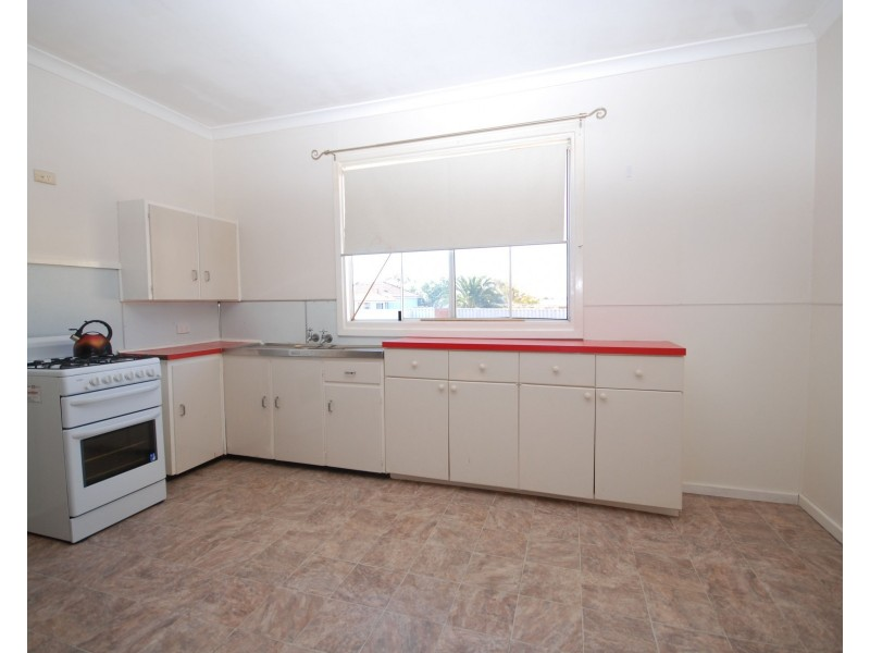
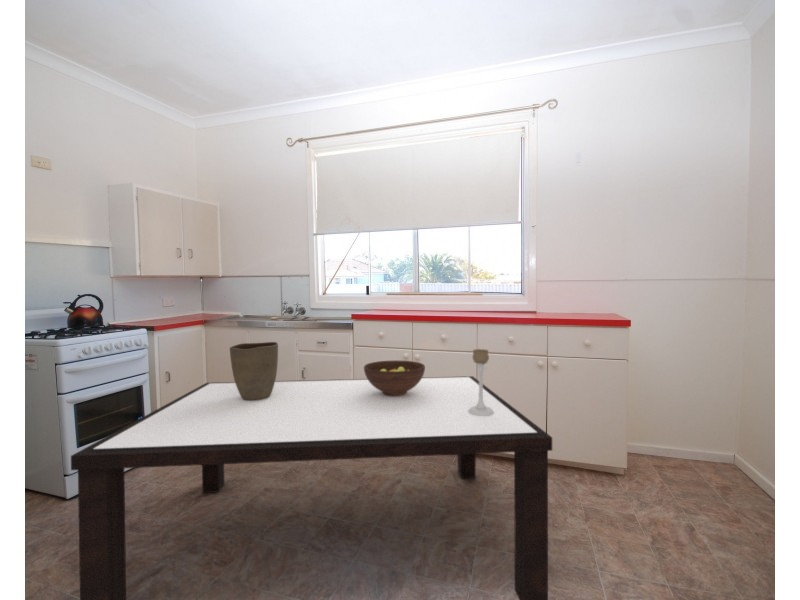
+ dining table [70,375,553,600]
+ vase [229,341,279,401]
+ fruit bowl [363,359,426,396]
+ candle holder [468,348,494,416]
